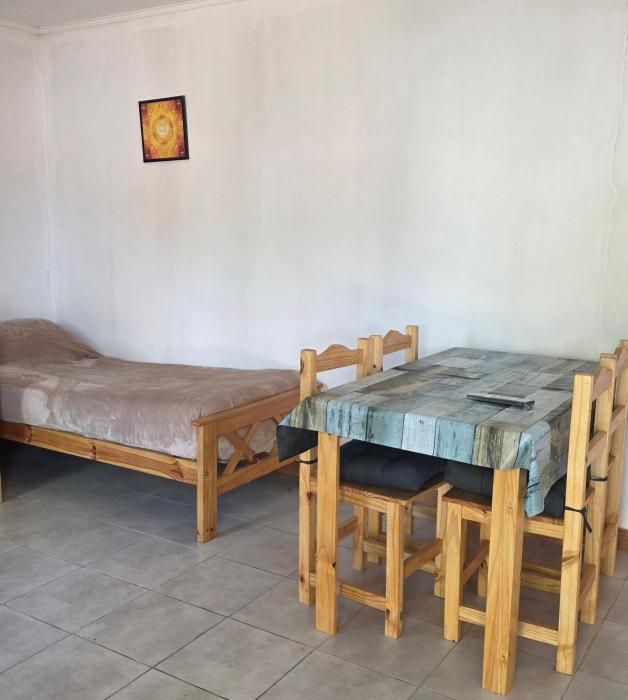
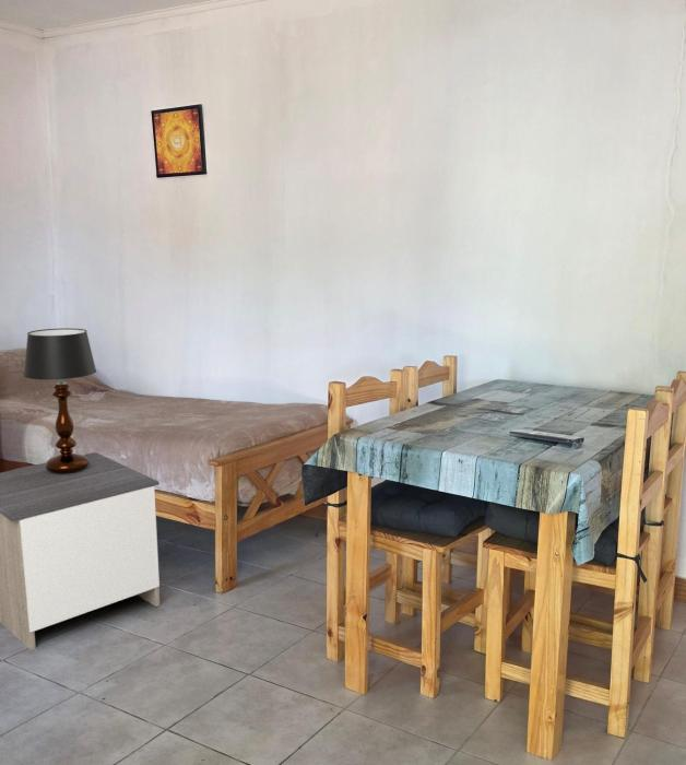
+ nightstand [0,451,161,651]
+ table lamp [23,327,97,474]
